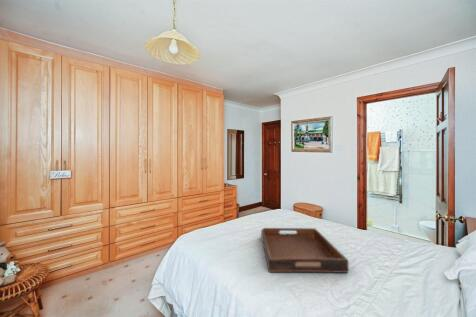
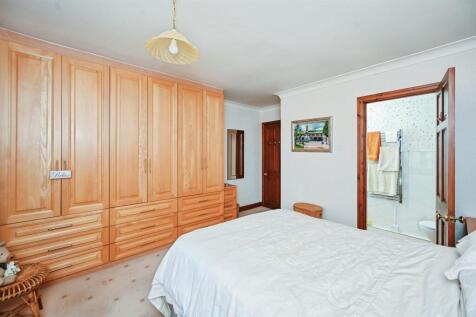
- serving tray [260,227,349,274]
